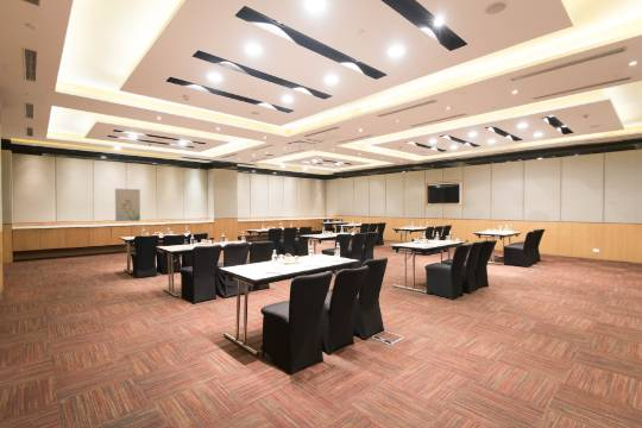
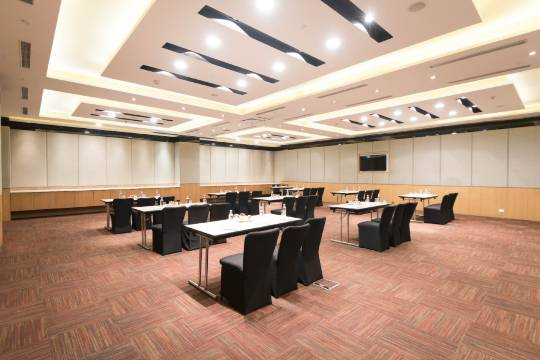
- wall art [114,188,141,222]
